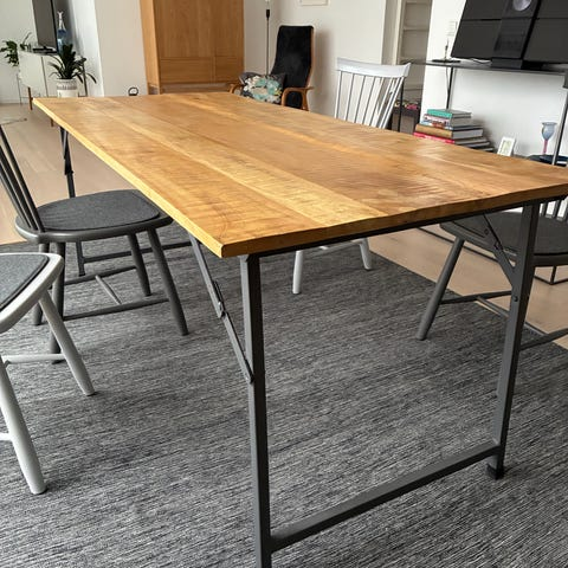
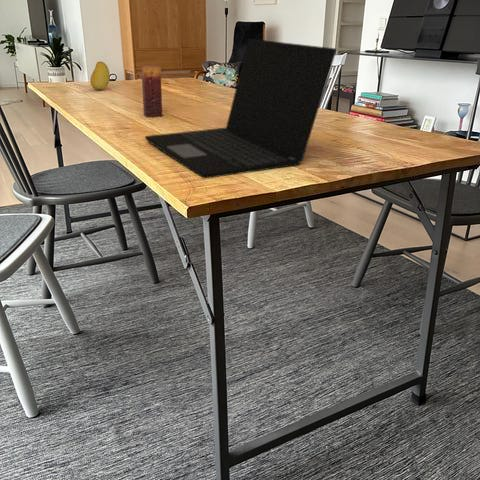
+ candle [140,65,163,118]
+ fruit [89,60,111,91]
+ laptop [144,38,338,180]
